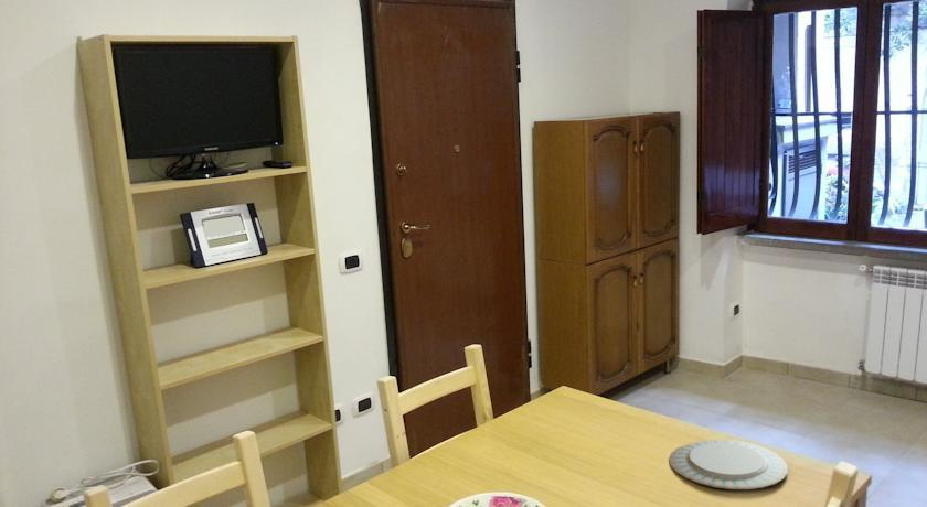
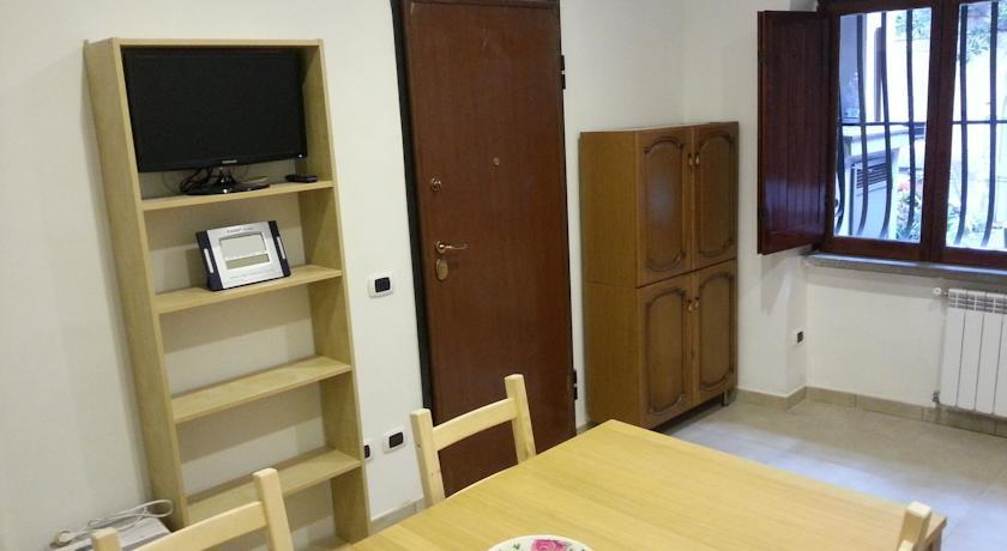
- chinaware [668,439,789,490]
